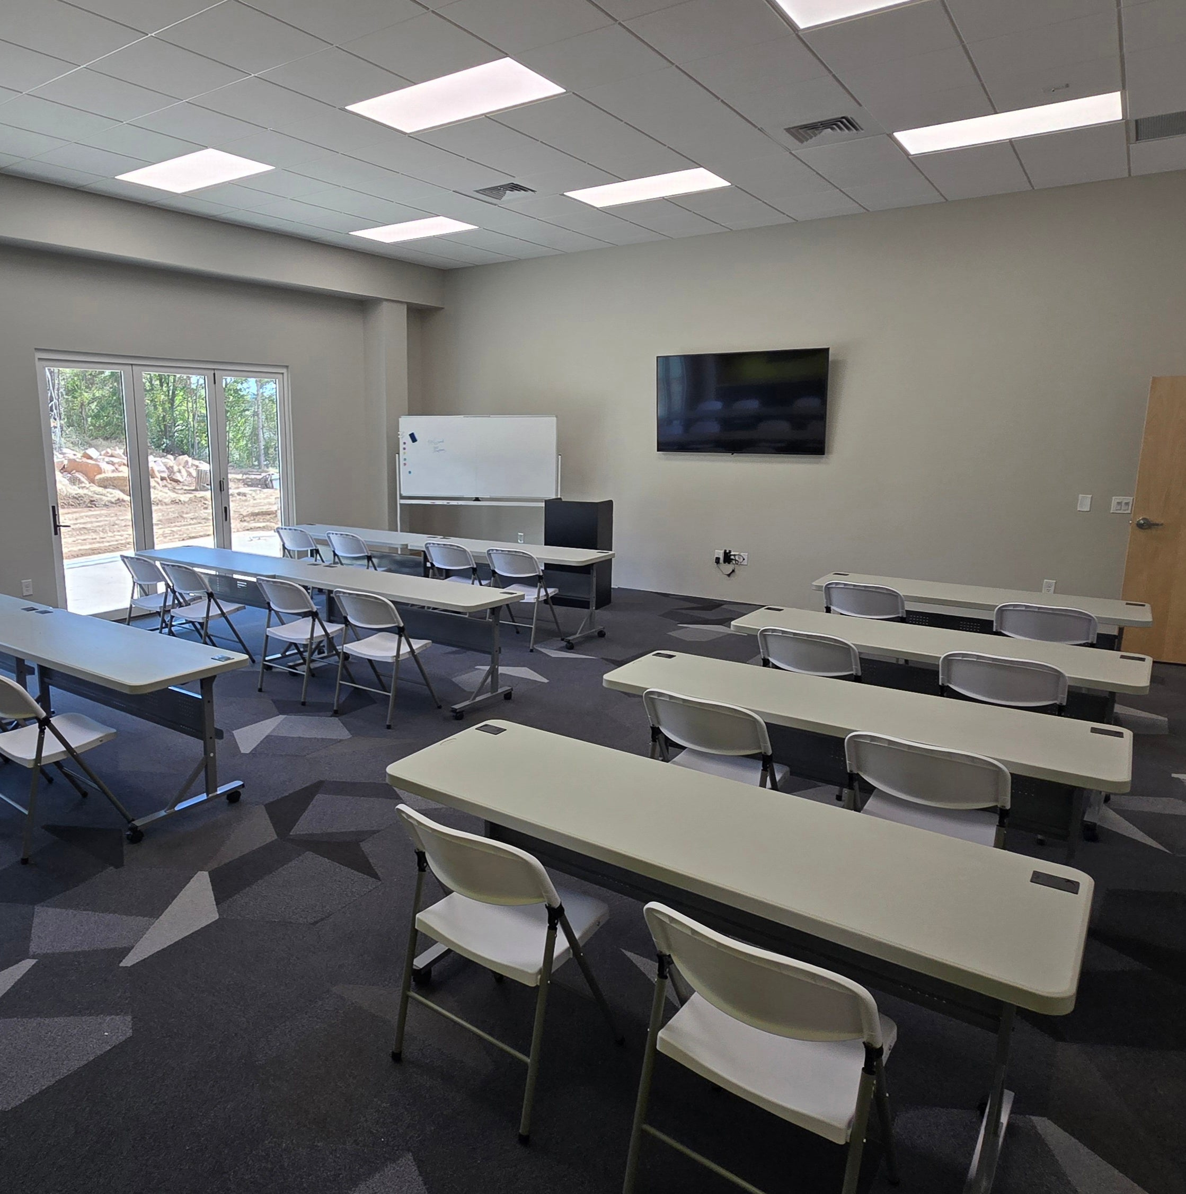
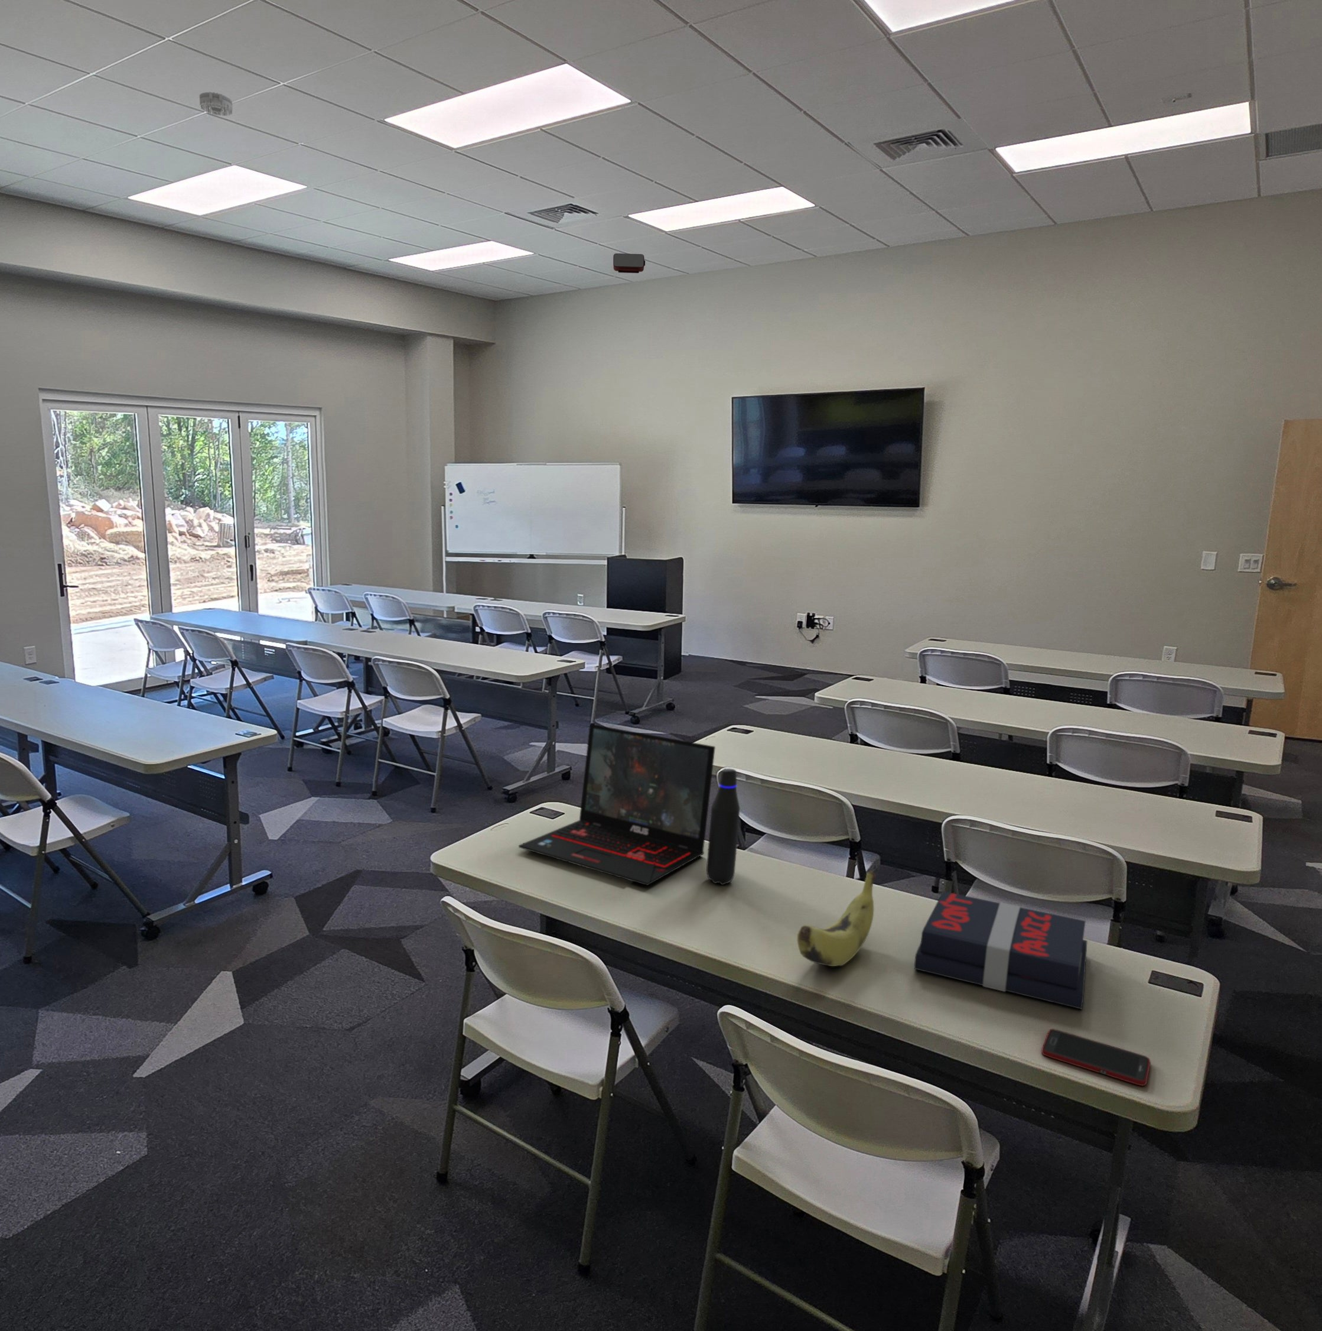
+ projector [613,253,645,274]
+ banana [797,871,876,966]
+ book [914,890,1088,1010]
+ smoke detector [199,91,234,116]
+ cell phone [1041,1028,1150,1086]
+ laptop [518,723,715,887]
+ water bottle [706,768,741,887]
